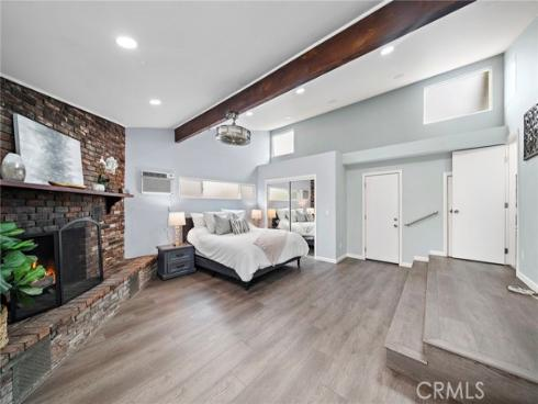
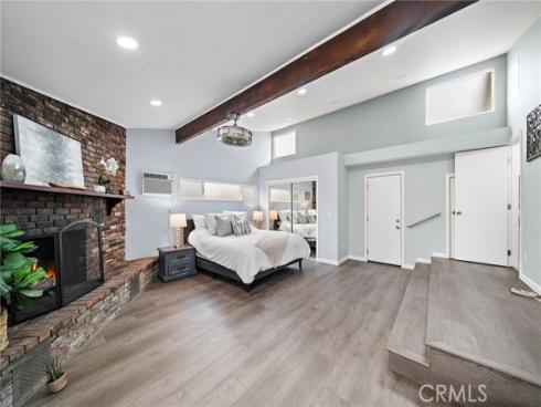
+ potted plant [43,355,67,394]
